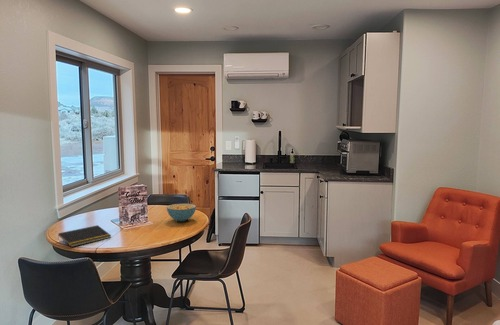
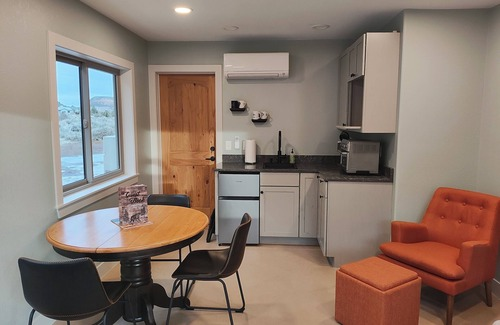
- cereal bowl [166,203,197,222]
- notepad [57,224,112,248]
